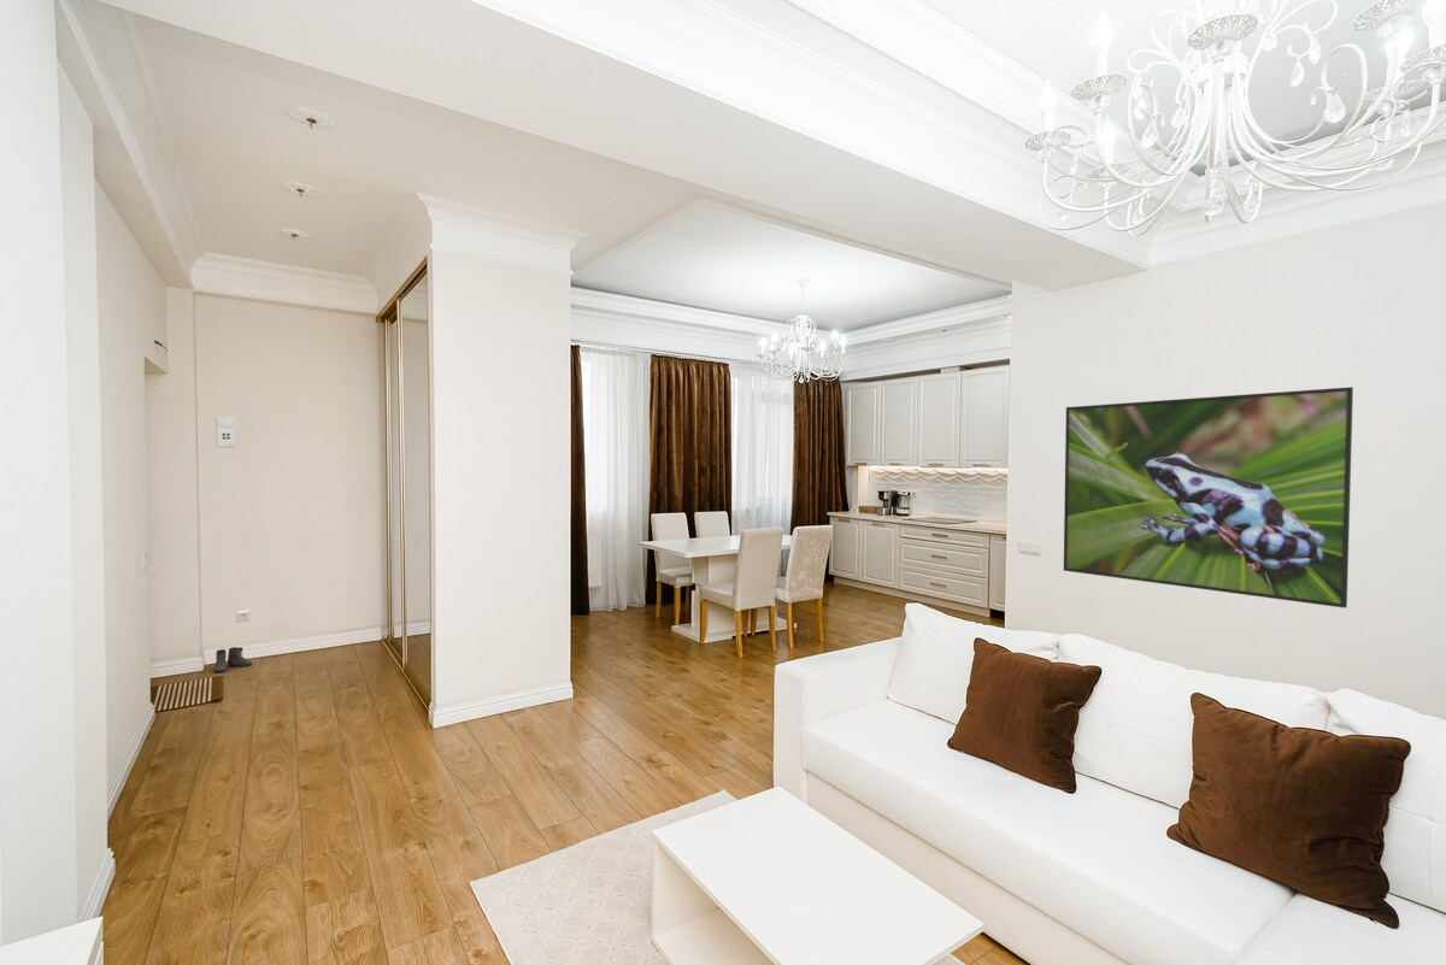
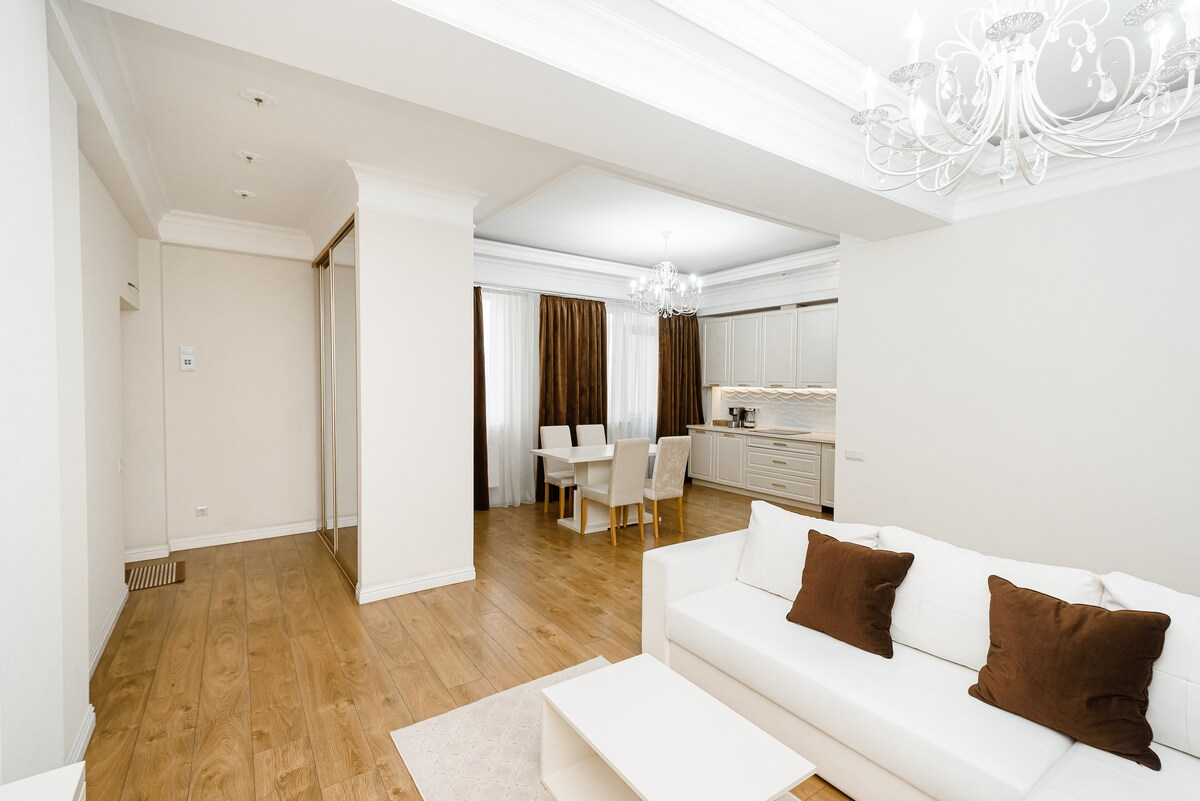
- boots [208,646,253,673]
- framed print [1063,386,1354,610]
